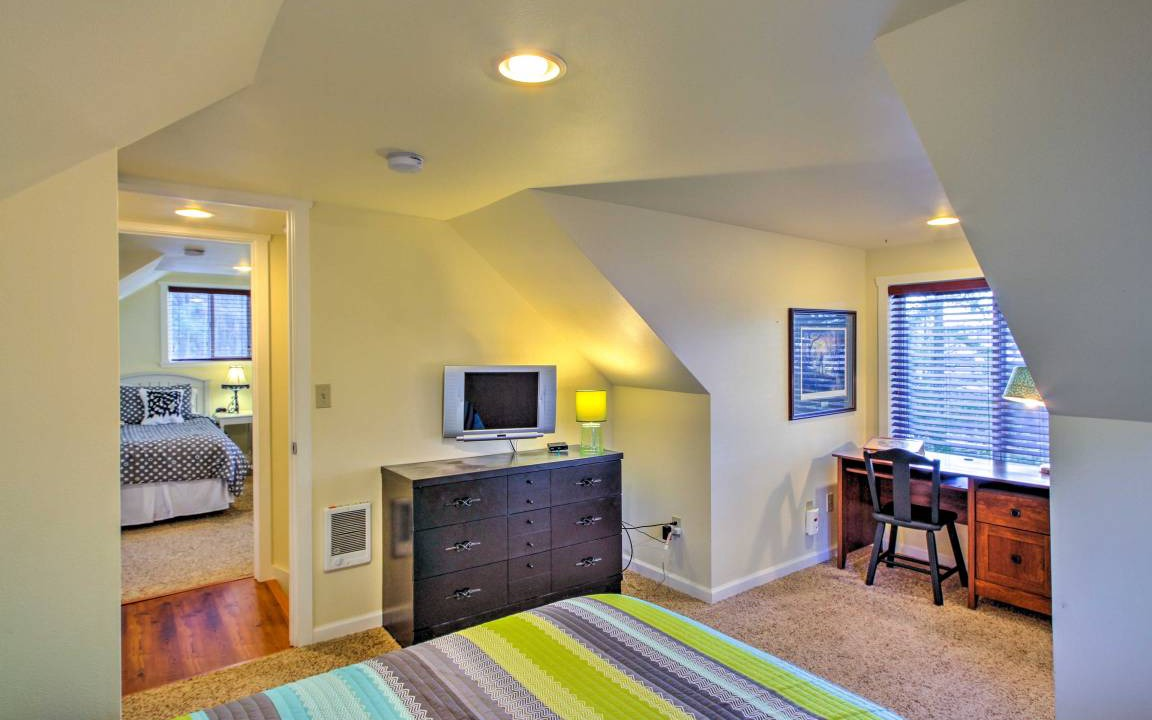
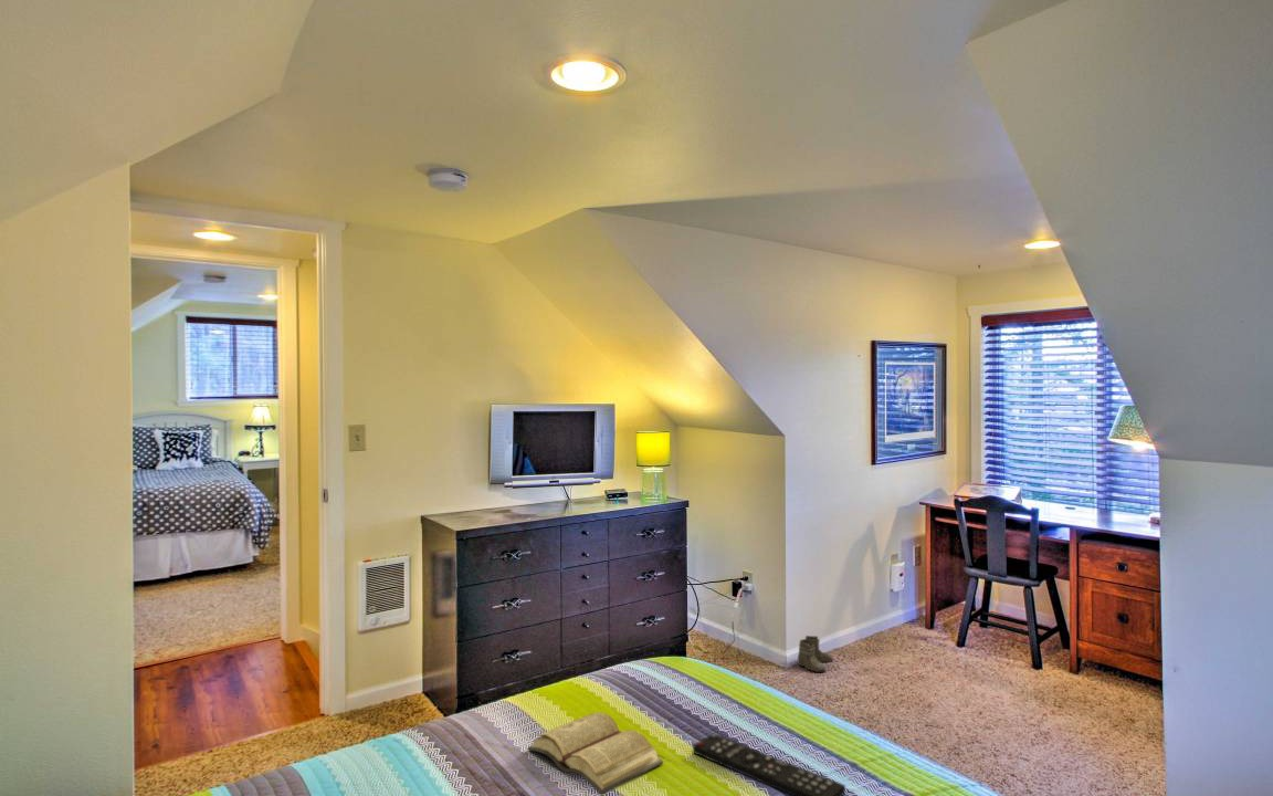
+ boots [796,635,834,673]
+ diary [527,711,664,796]
+ remote control [692,732,846,796]
